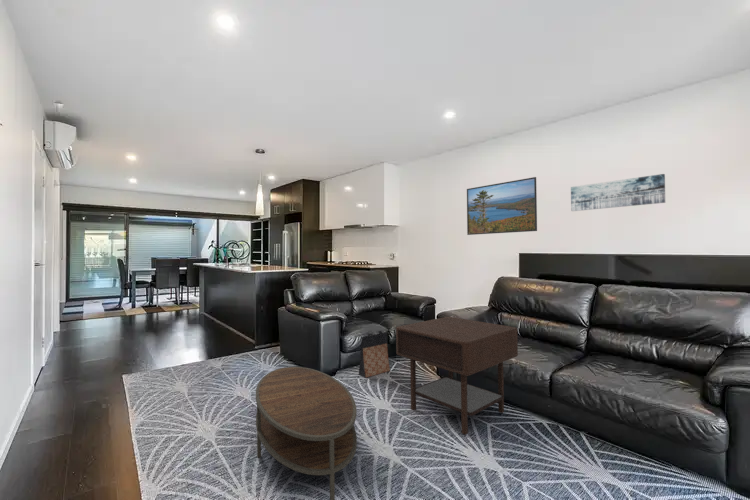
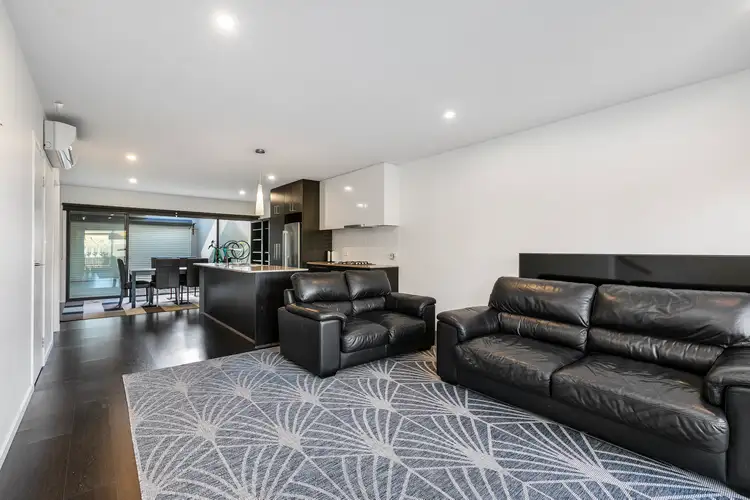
- coffee table [255,366,358,500]
- side table [395,316,519,435]
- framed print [466,176,538,236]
- bag [358,330,391,379]
- wall art [570,173,666,212]
